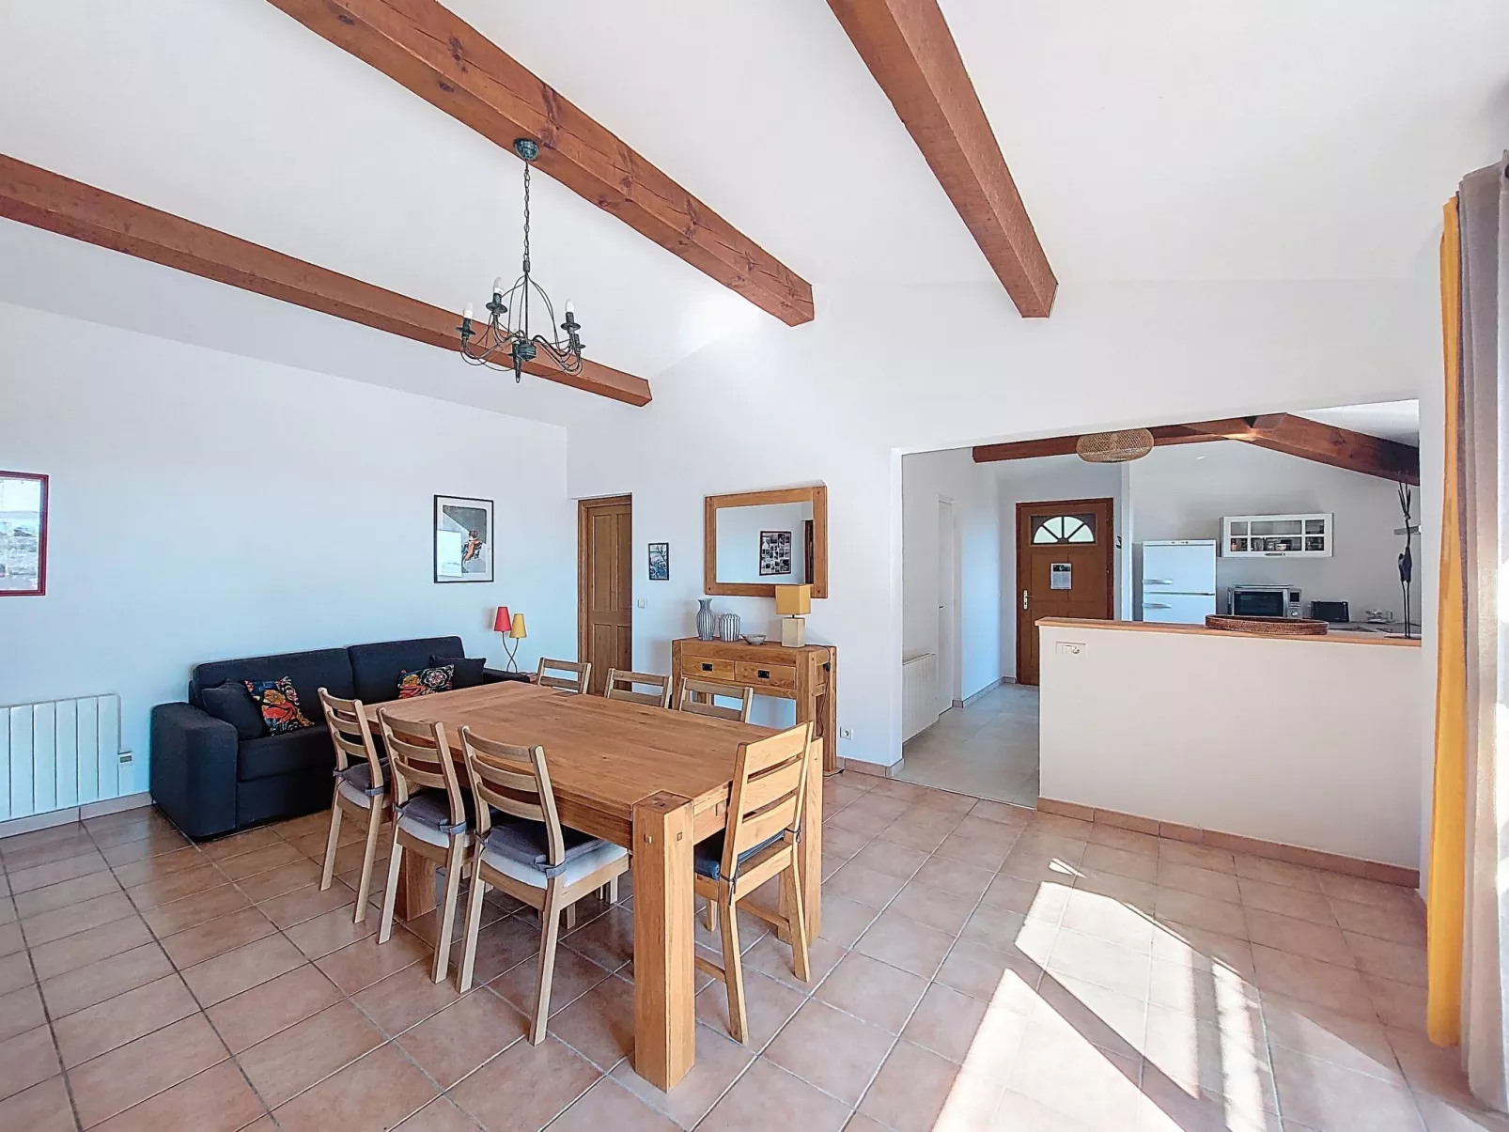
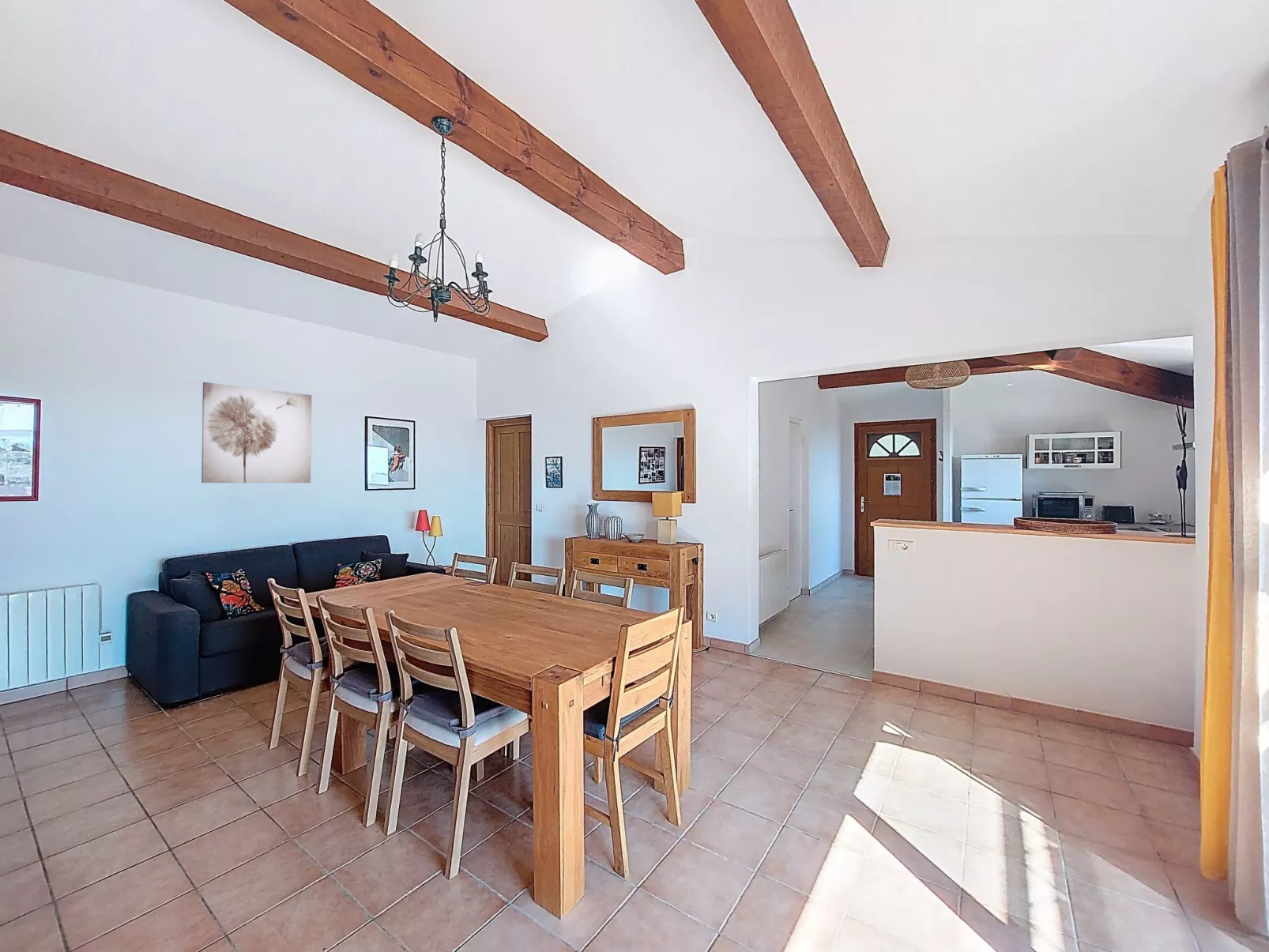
+ wall art [201,382,312,484]
